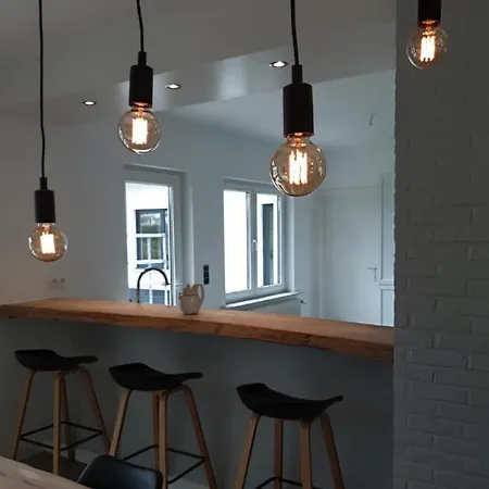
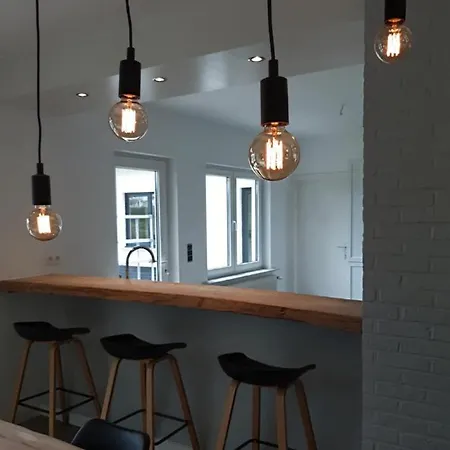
- teapot [177,283,205,315]
